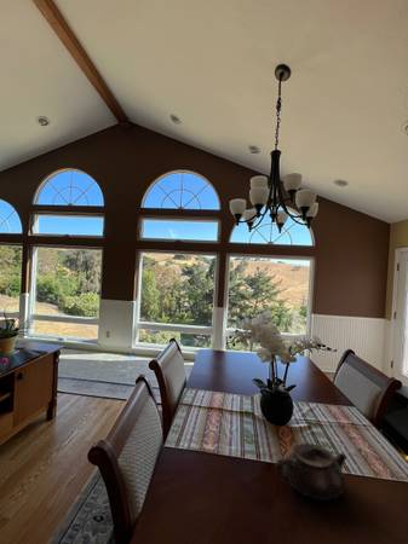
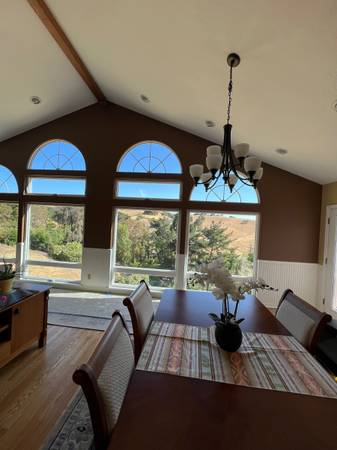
- teapot [274,442,349,502]
